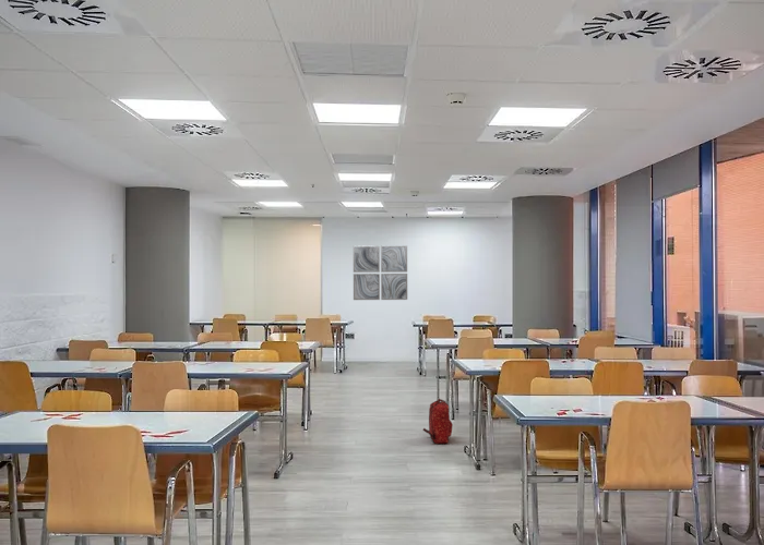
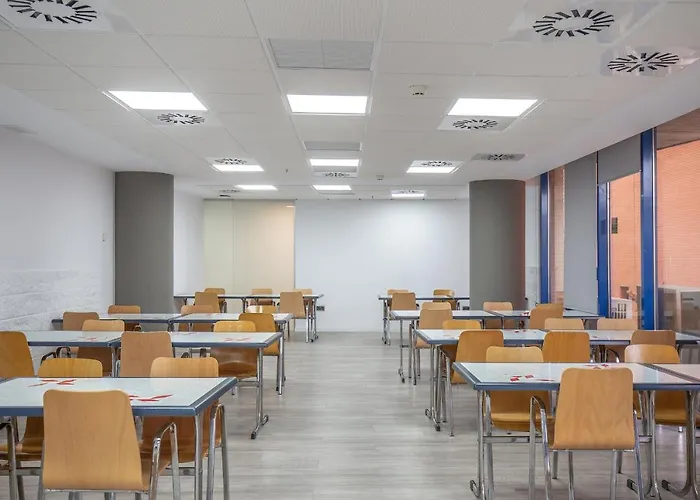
- wall art [353,245,408,301]
- backpack [421,398,454,445]
